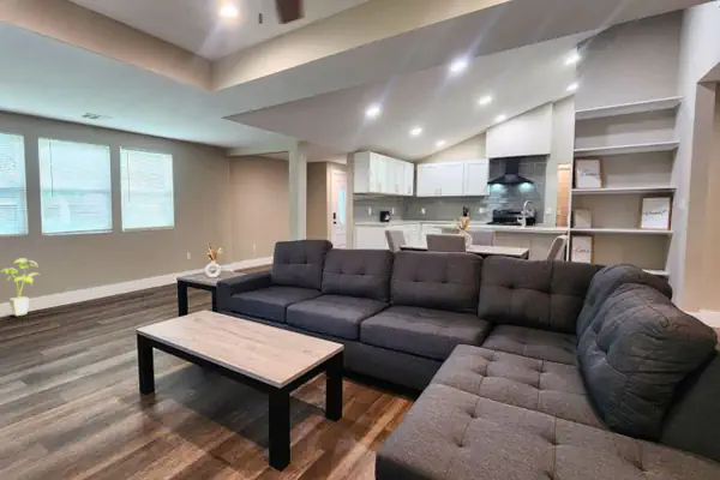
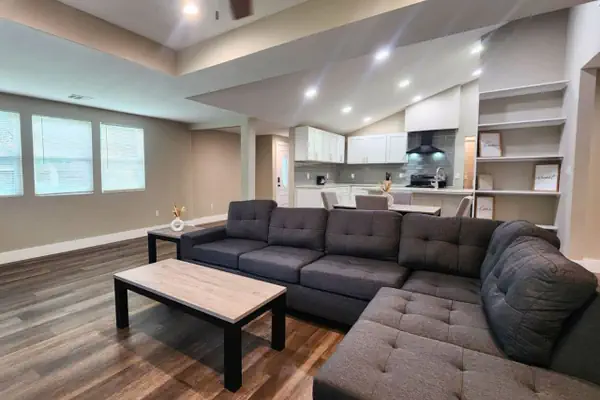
- house plant [0,257,41,317]
